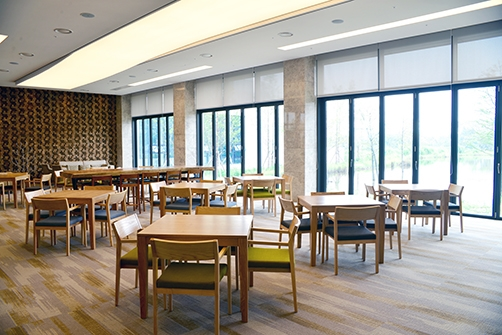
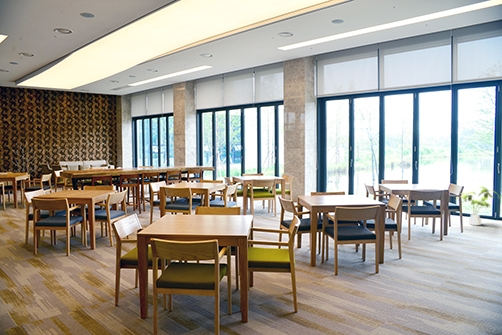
+ house plant [455,185,501,226]
